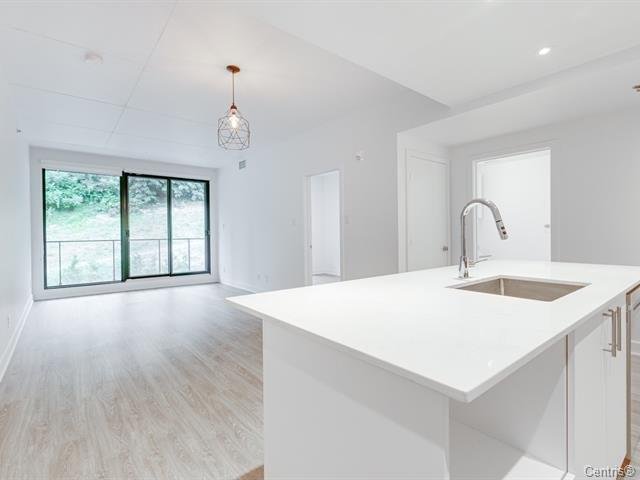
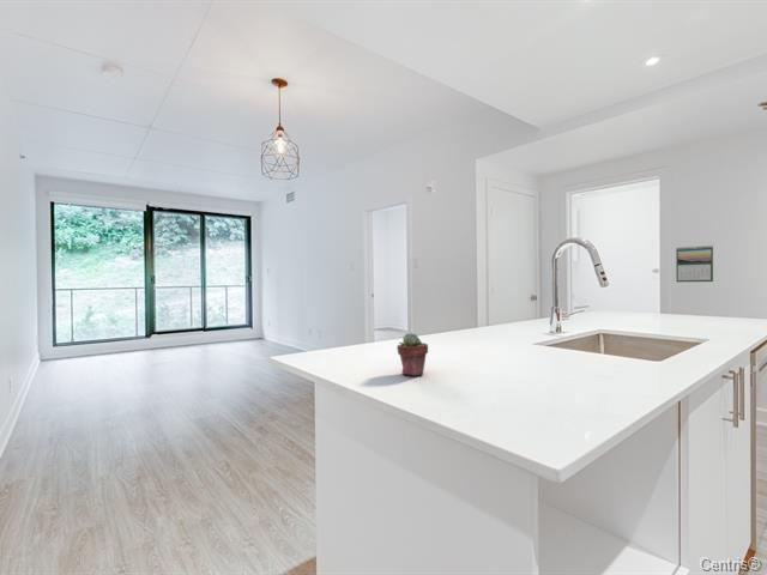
+ calendar [675,244,714,283]
+ potted succulent [395,332,429,377]
